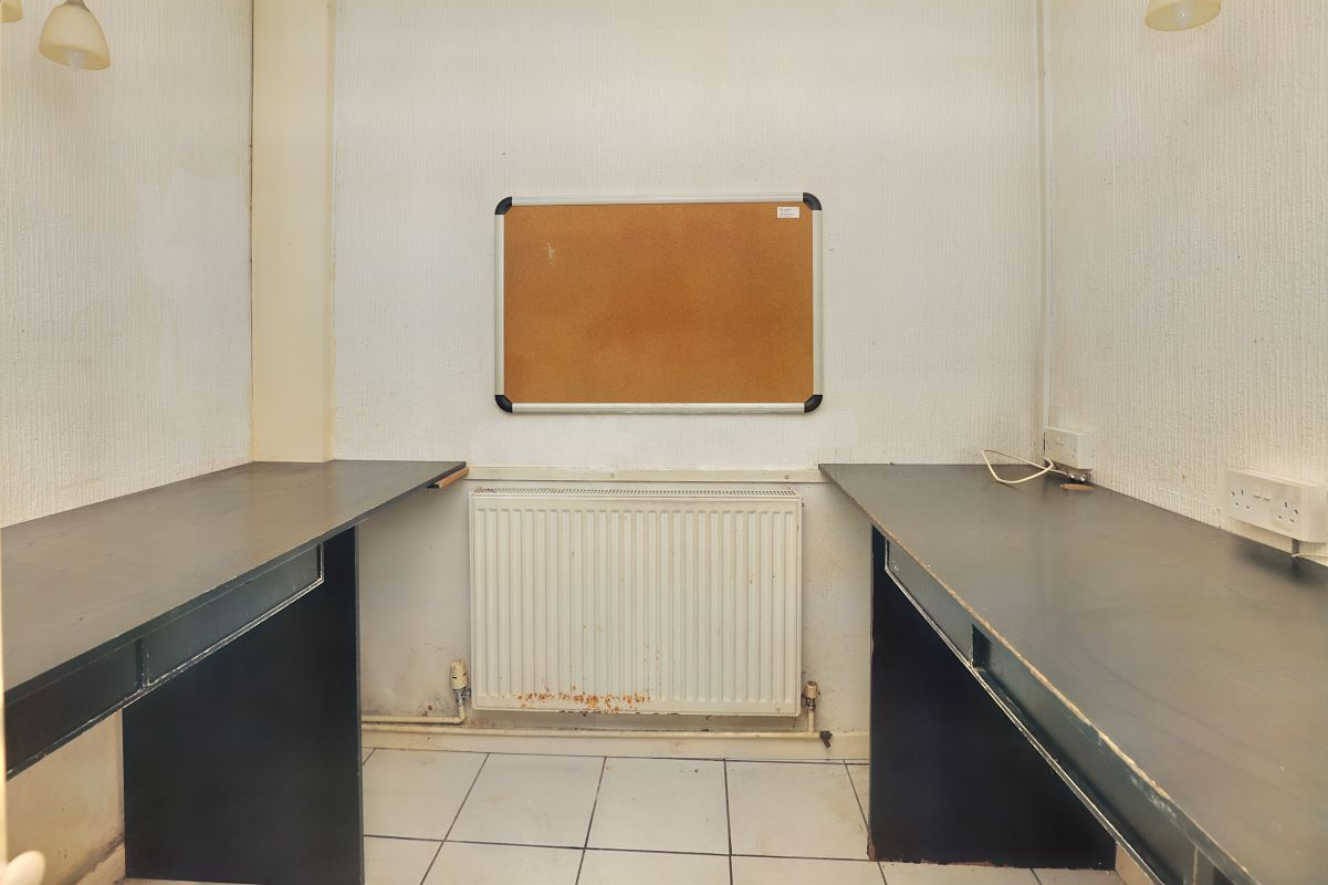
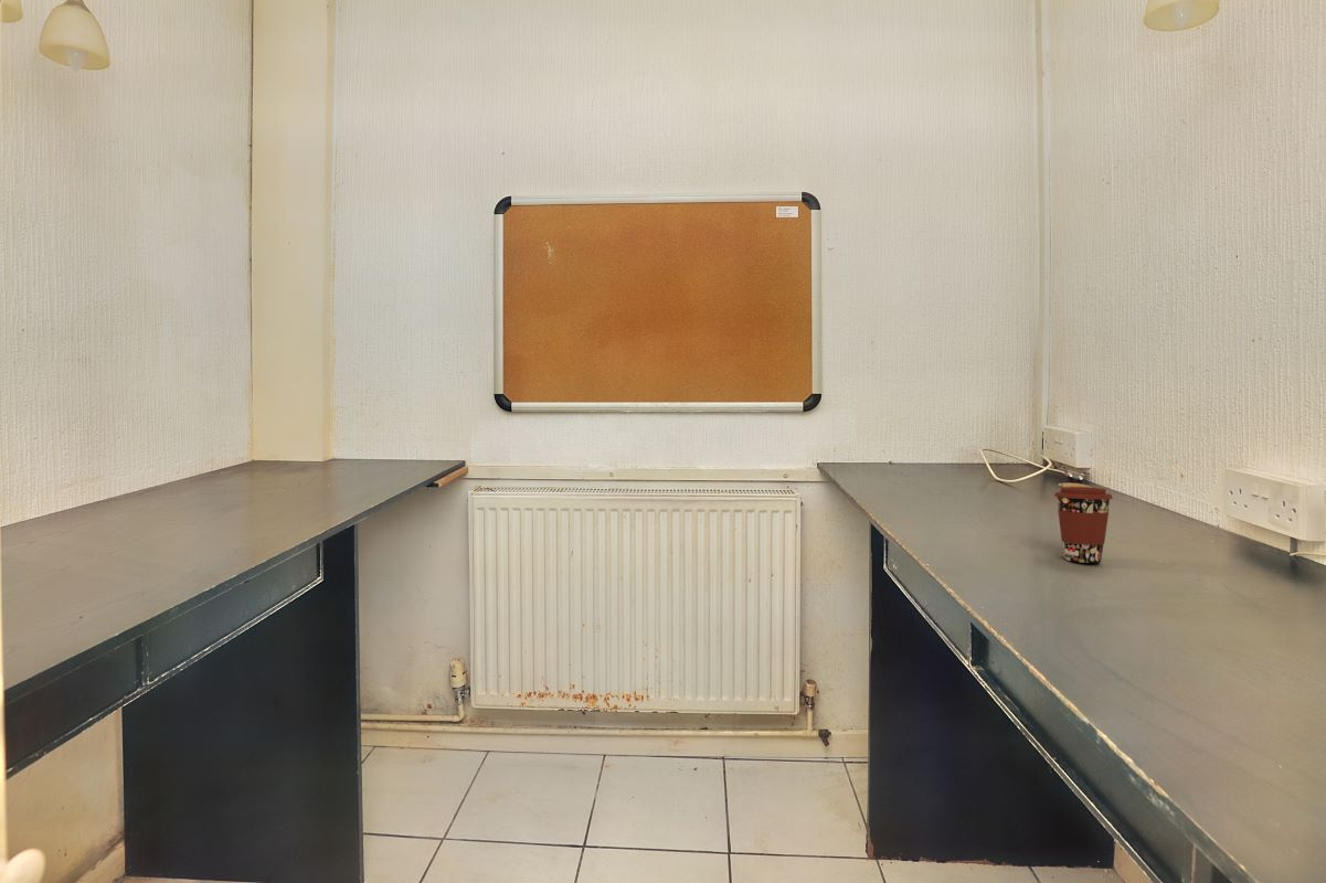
+ coffee cup [1053,486,1114,564]
